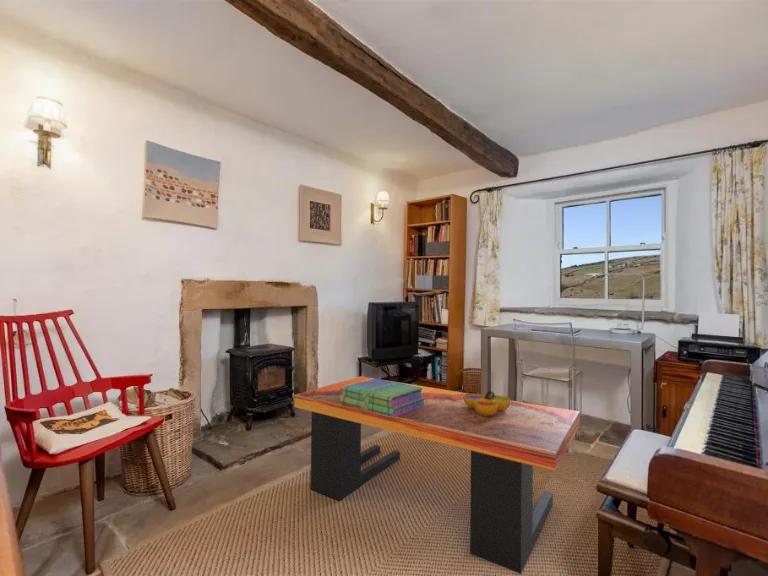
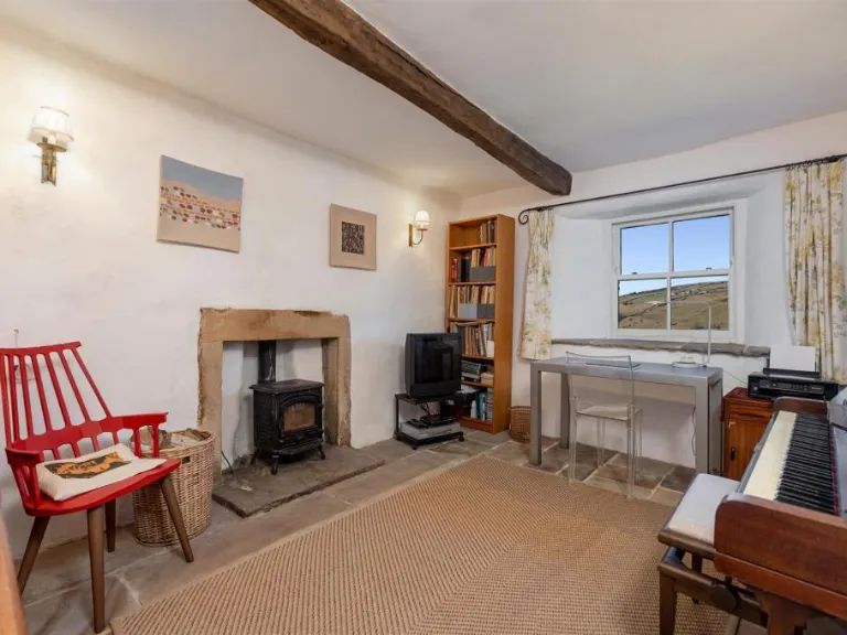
- stack of books [341,378,425,417]
- coffee table [293,375,581,575]
- decorative bowl [463,390,511,416]
